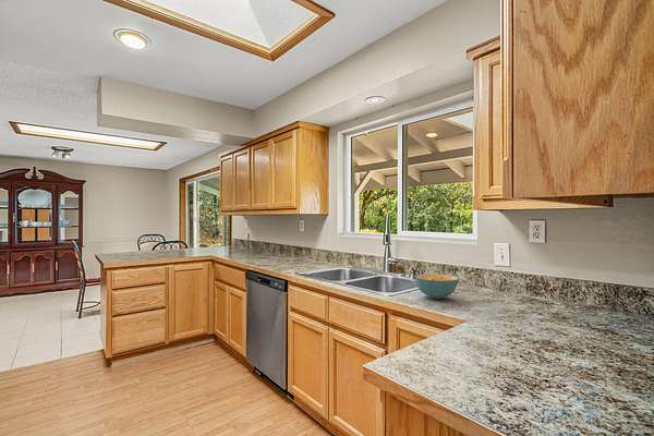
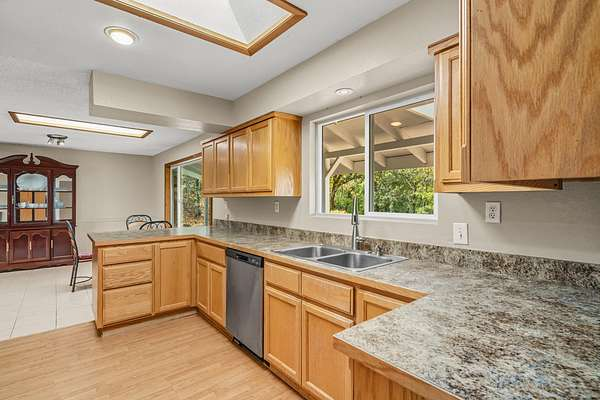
- cereal bowl [414,272,459,300]
